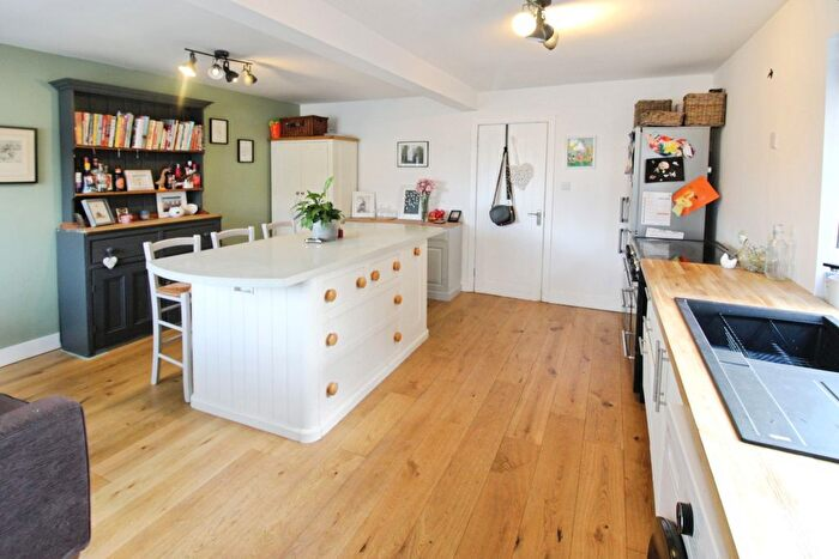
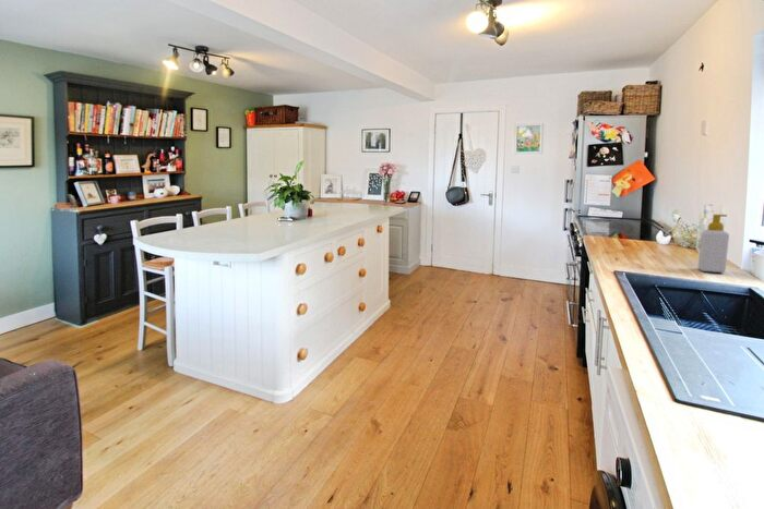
+ soap bottle [696,214,730,274]
